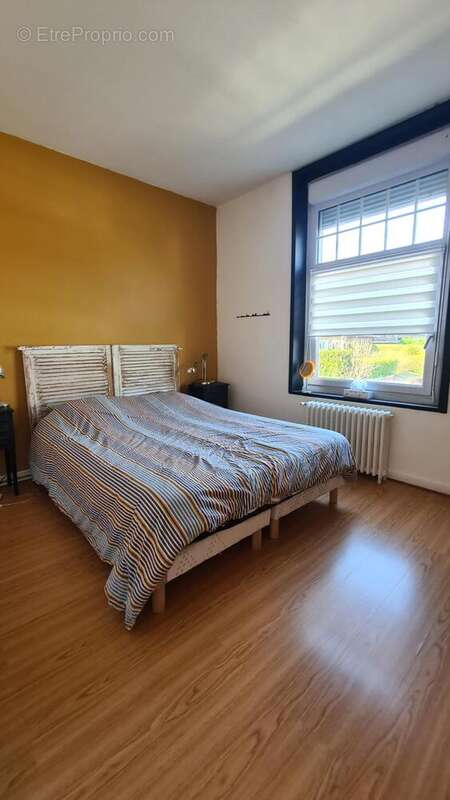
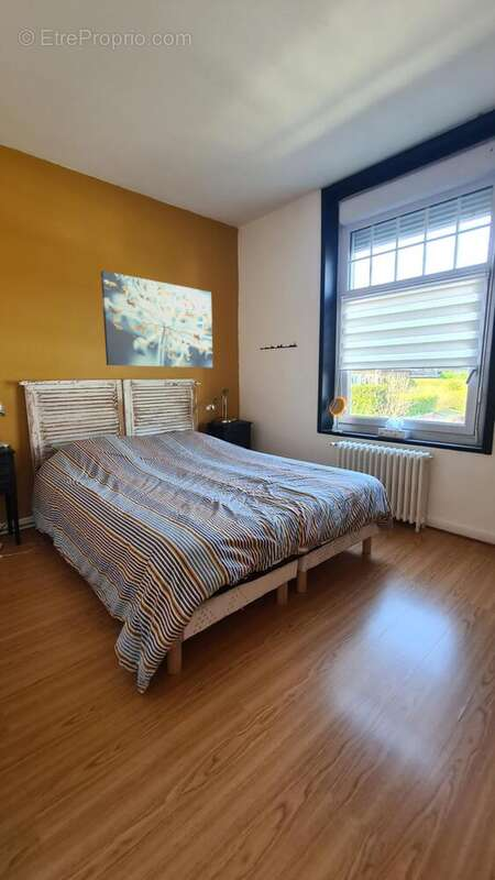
+ wall art [100,270,213,369]
